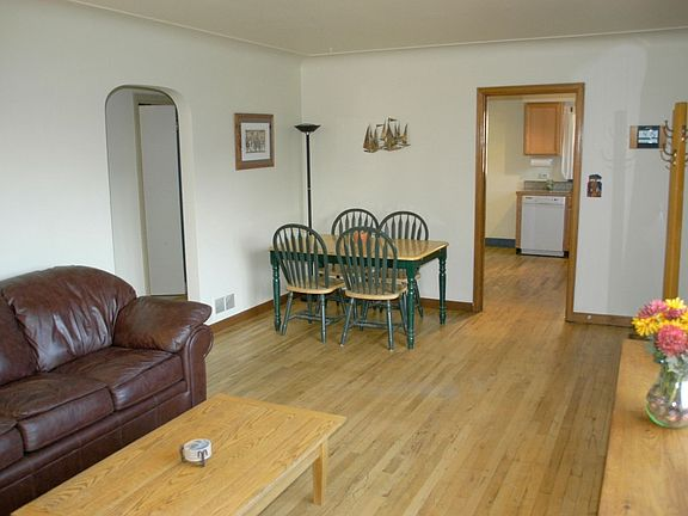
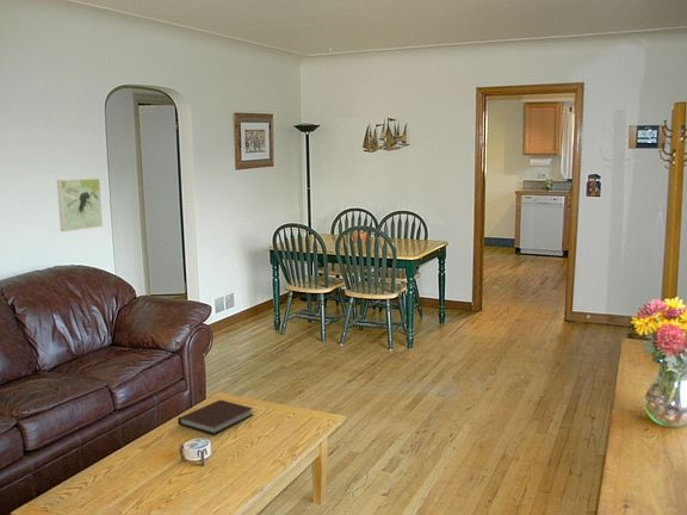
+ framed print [56,178,104,232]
+ notebook [177,399,254,435]
